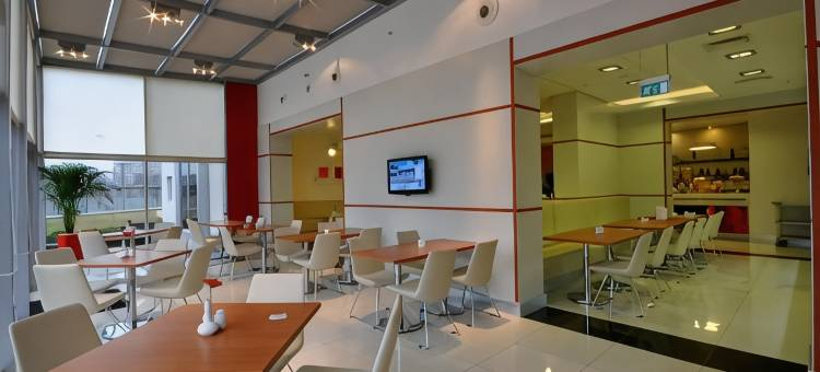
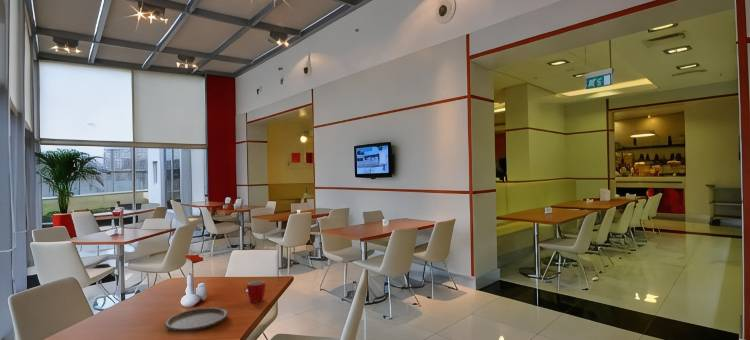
+ mug [246,280,266,303]
+ plate [164,307,229,332]
